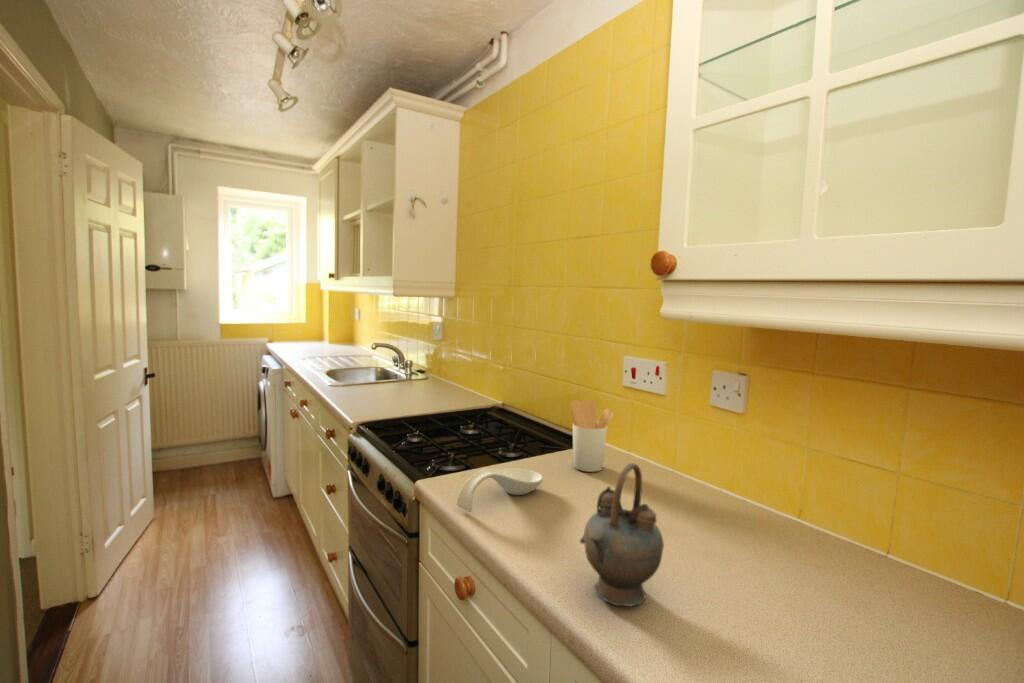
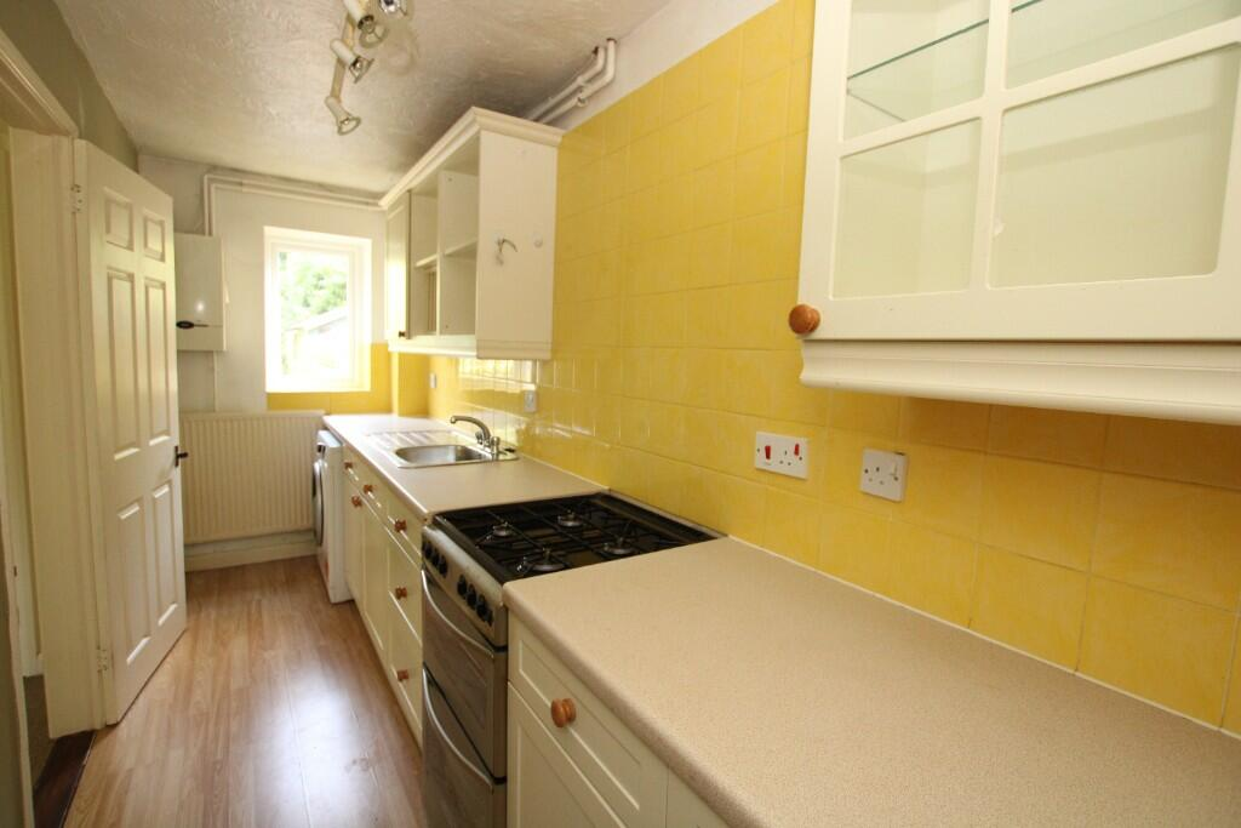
- spoon rest [456,467,544,512]
- utensil holder [570,399,615,473]
- teapot [579,462,665,607]
